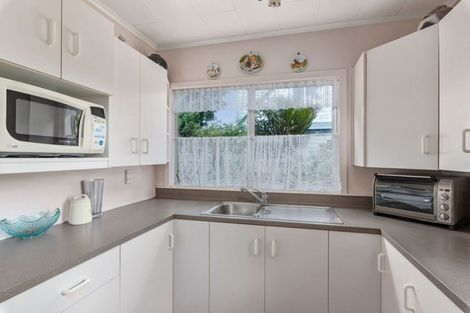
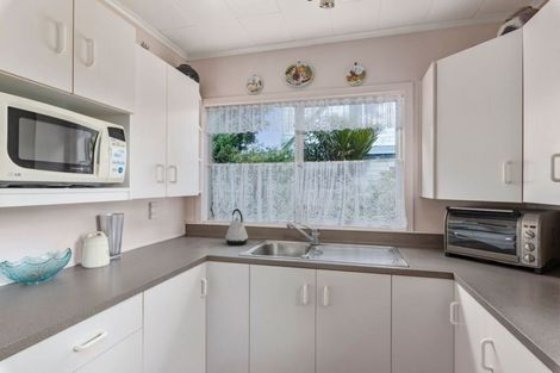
+ kettle [224,207,249,247]
